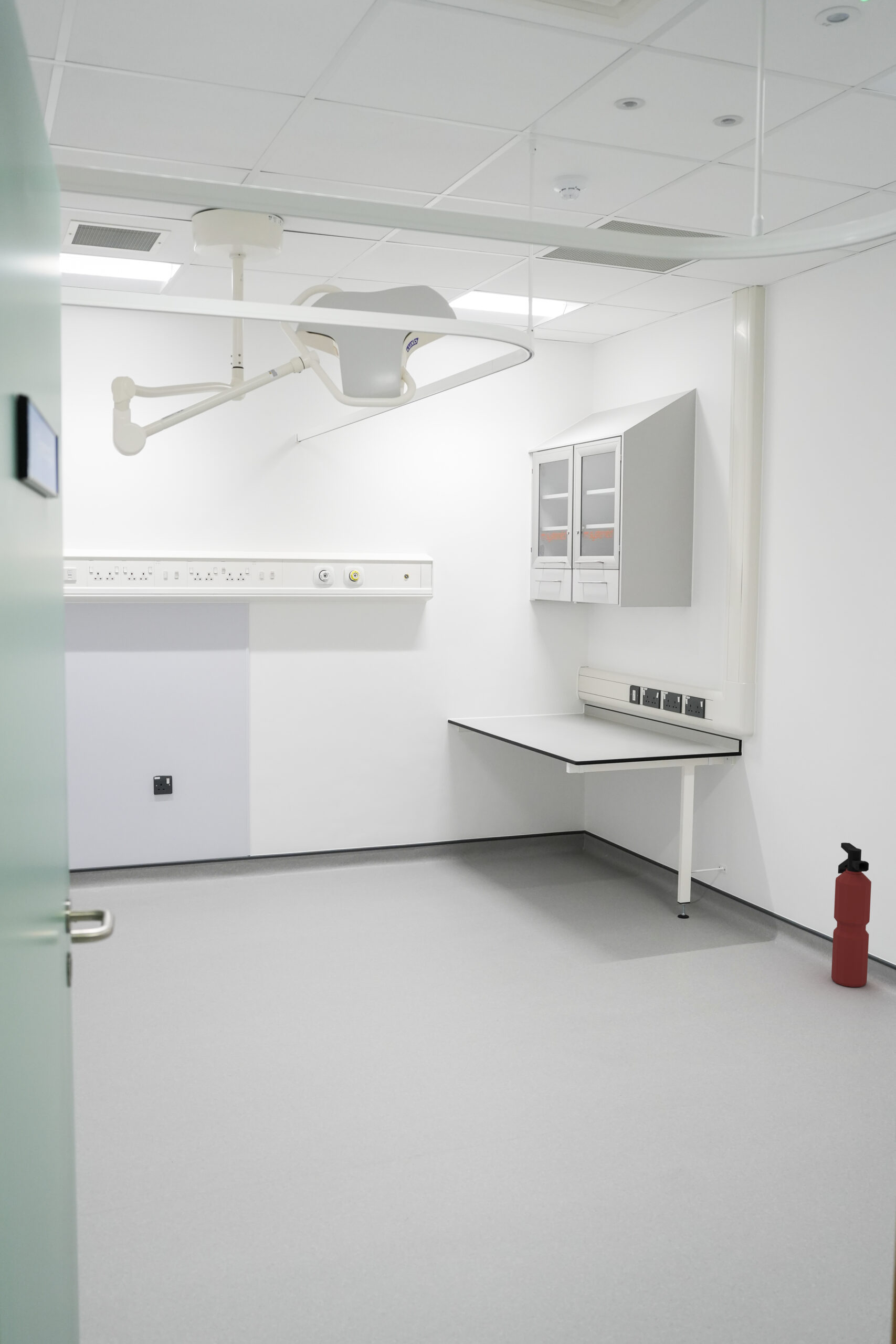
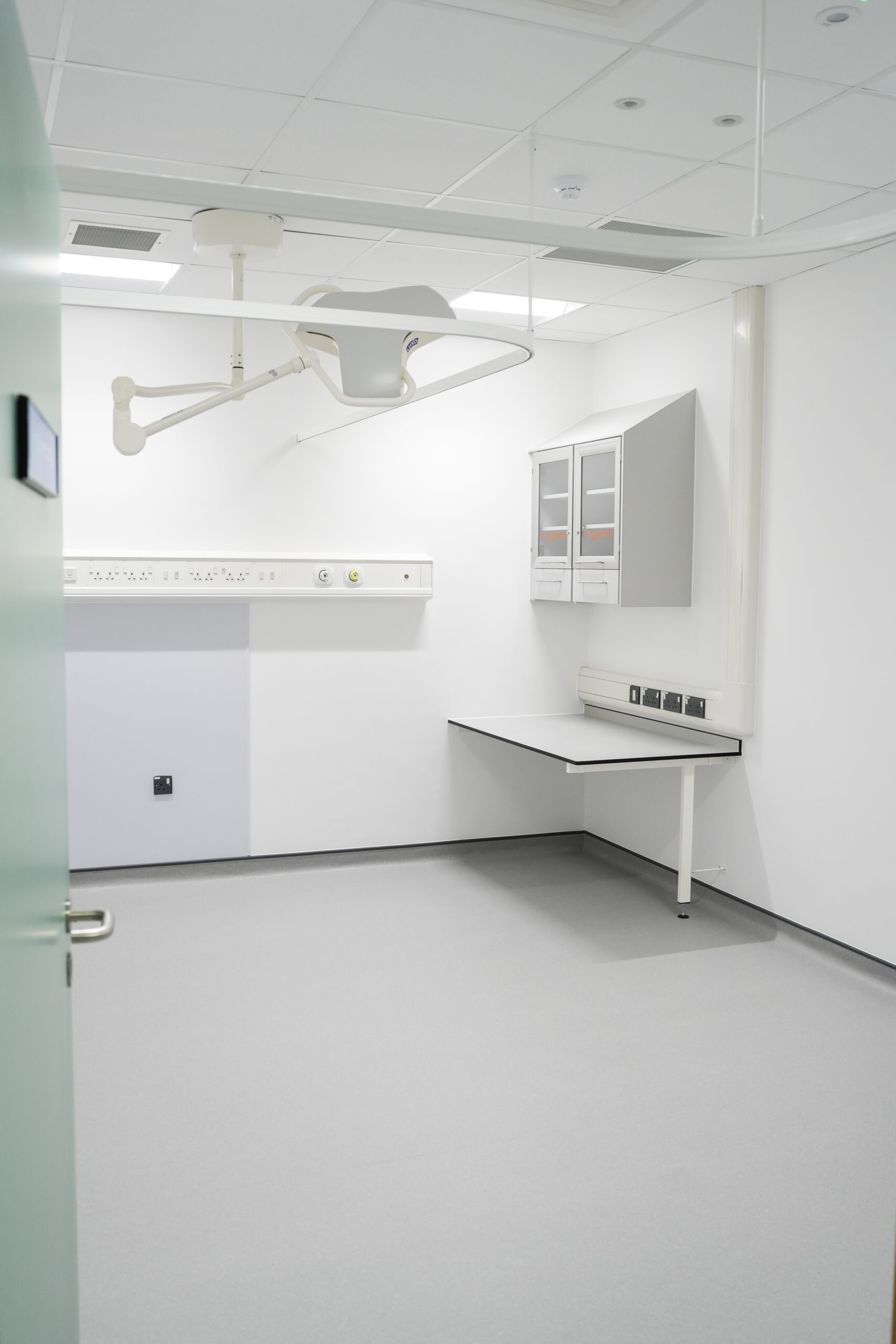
- fire extinguisher [831,842,872,988]
